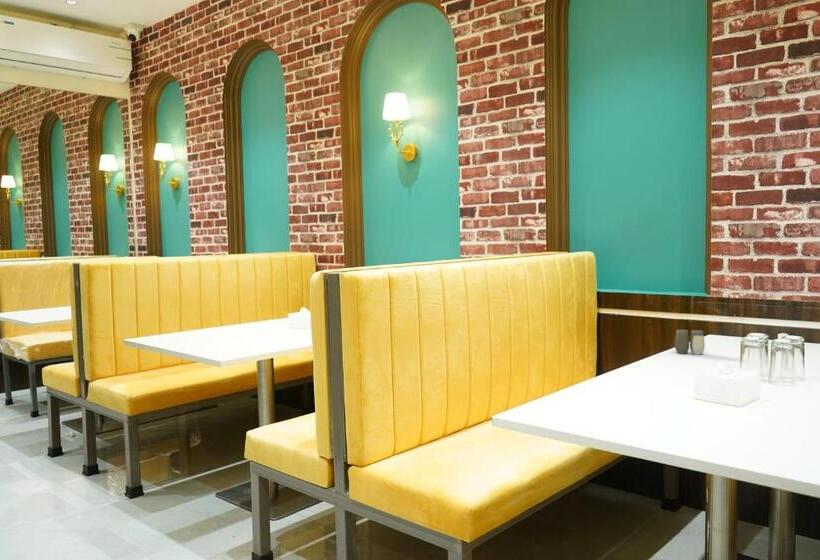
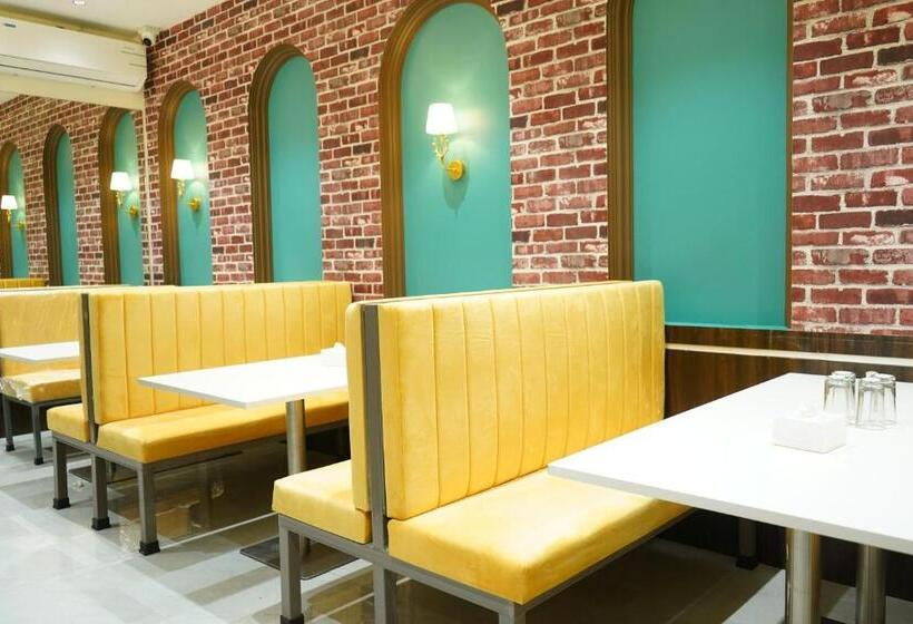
- salt and pepper shaker [674,329,706,355]
